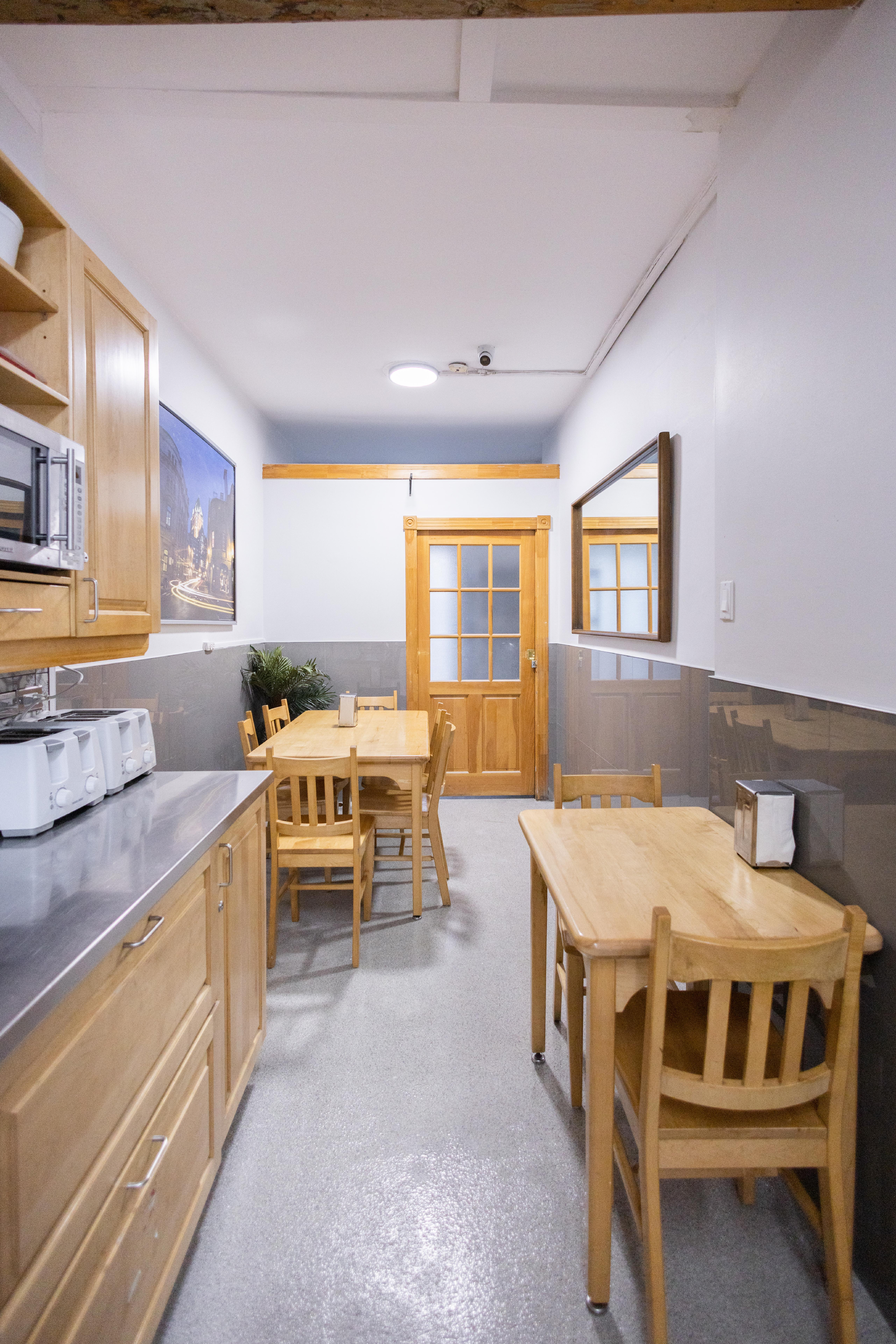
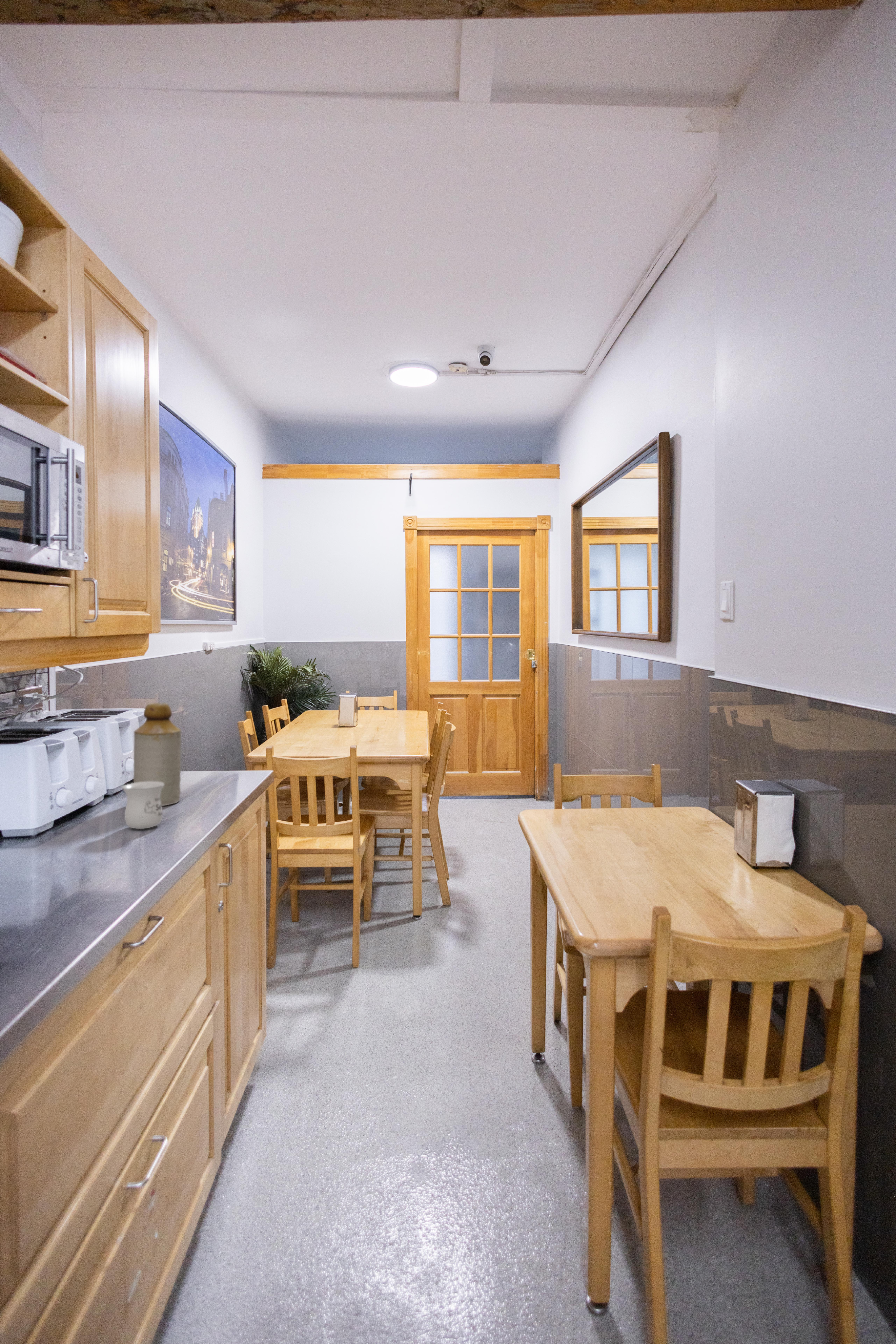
+ bottle [133,703,181,806]
+ mug [122,782,164,829]
